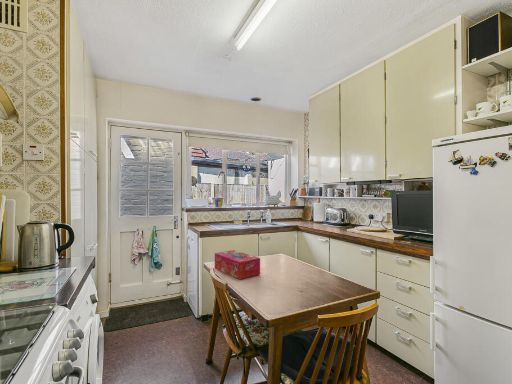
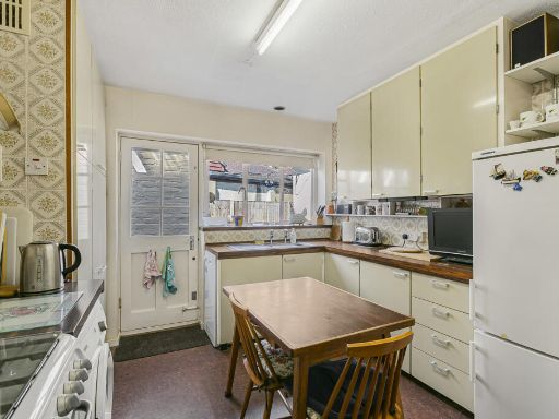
- tissue box [214,249,261,280]
